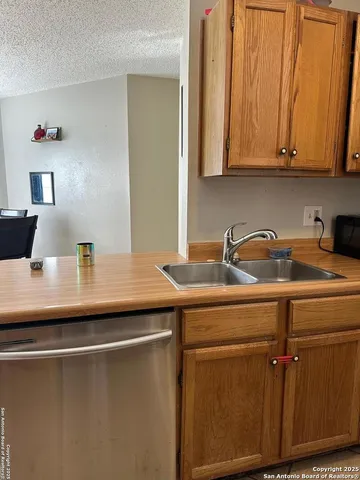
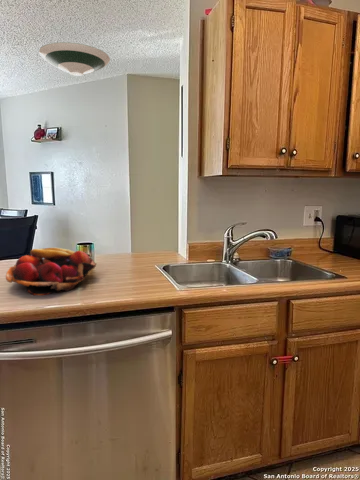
+ fruit basket [5,247,98,296]
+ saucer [38,41,111,77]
